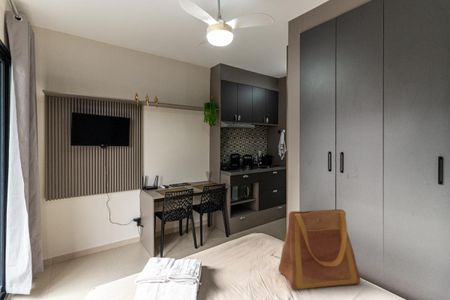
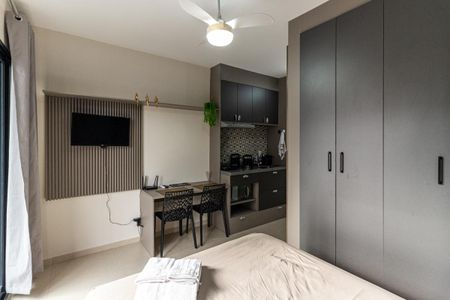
- tote bag [278,208,361,291]
